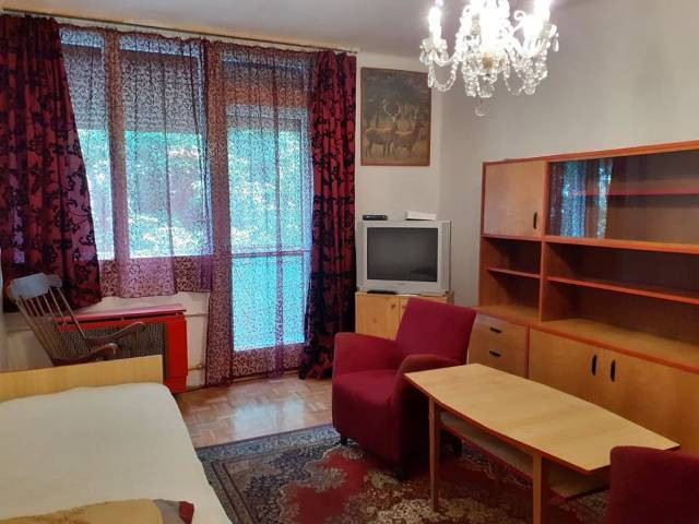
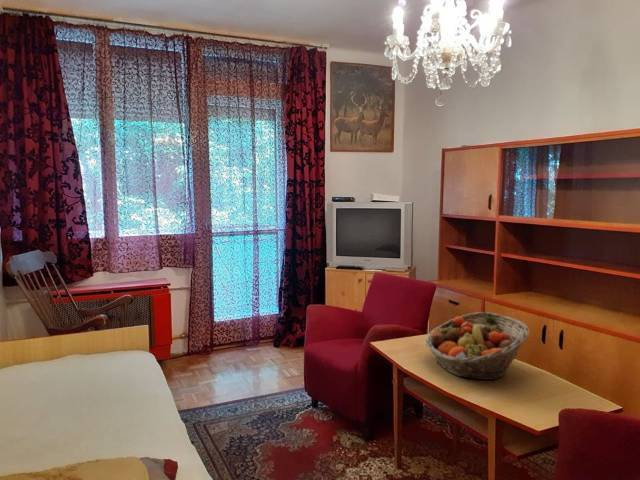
+ fruit basket [425,311,530,381]
